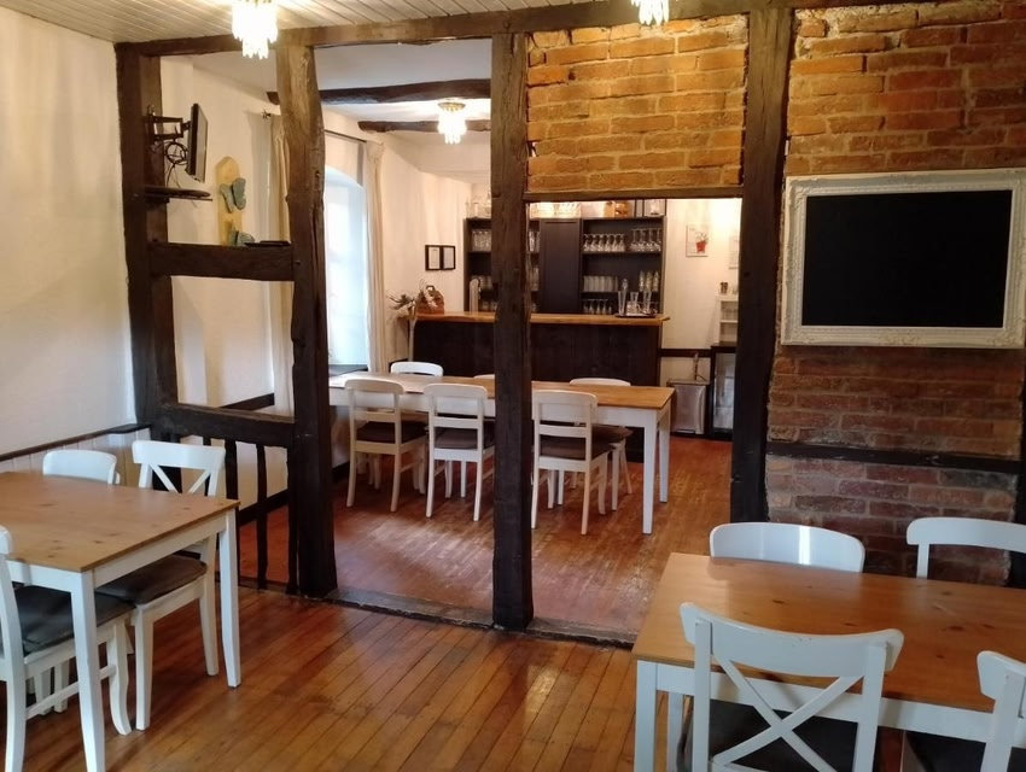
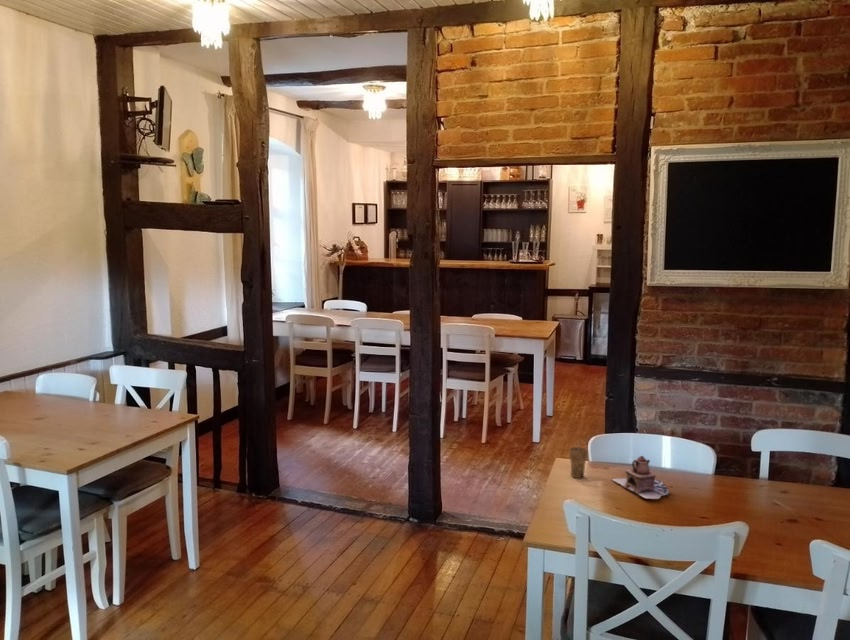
+ teapot [610,455,671,500]
+ cup [569,439,588,479]
